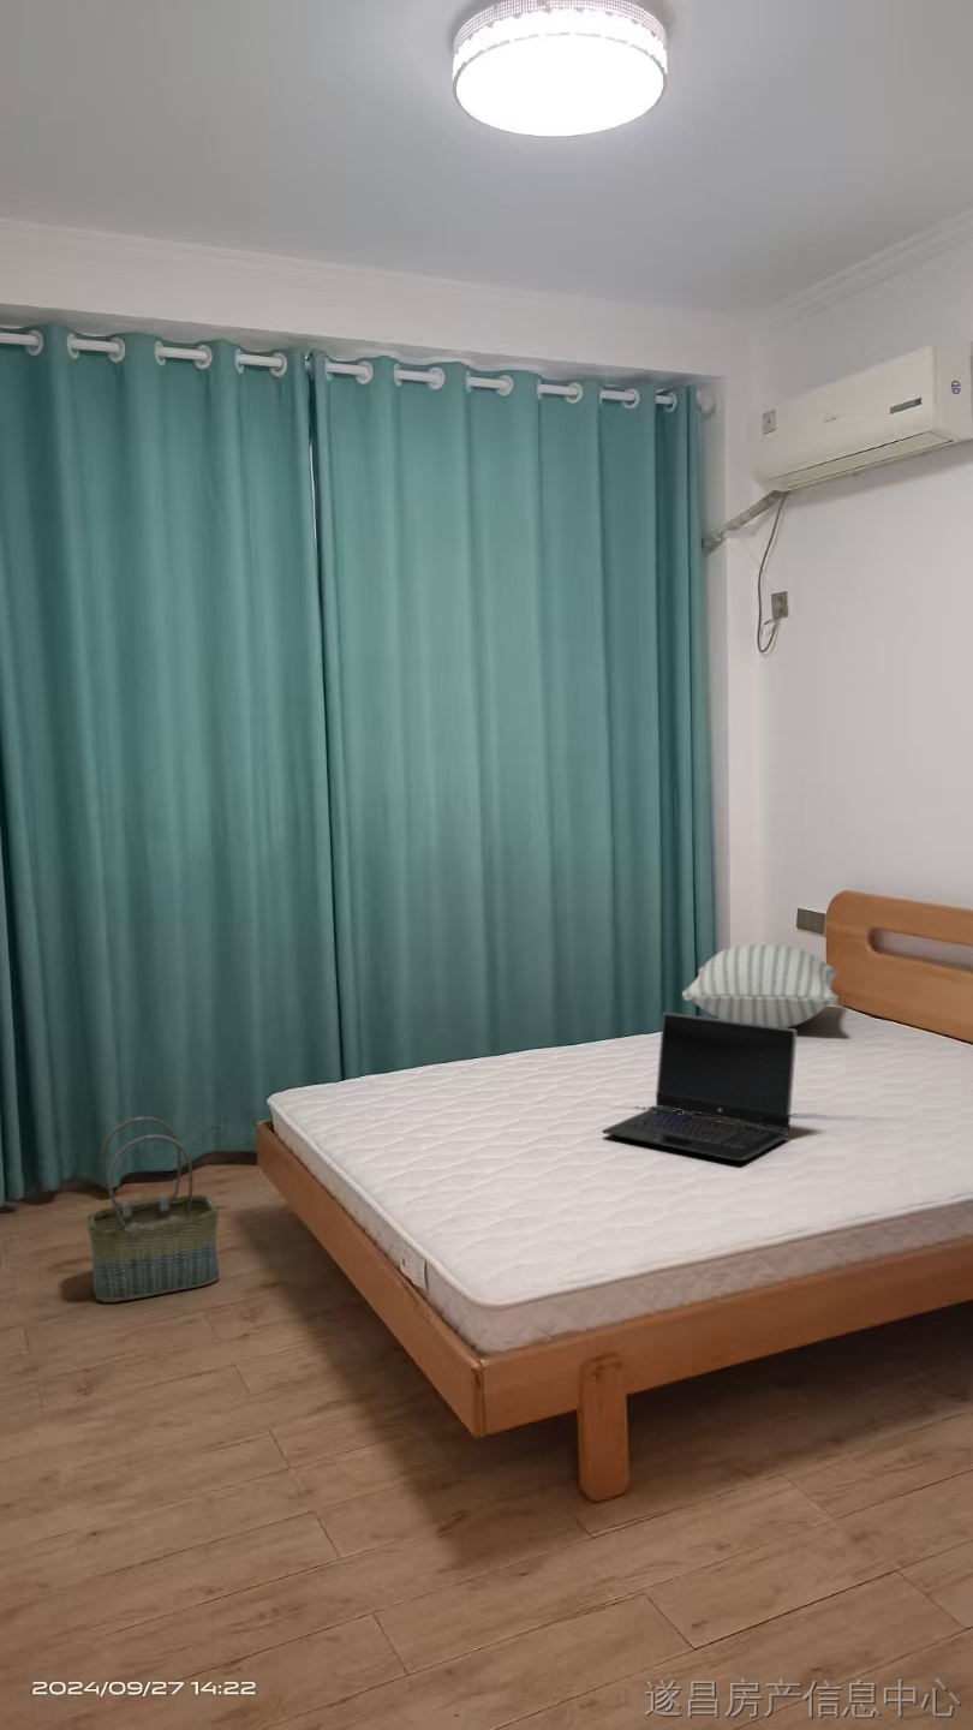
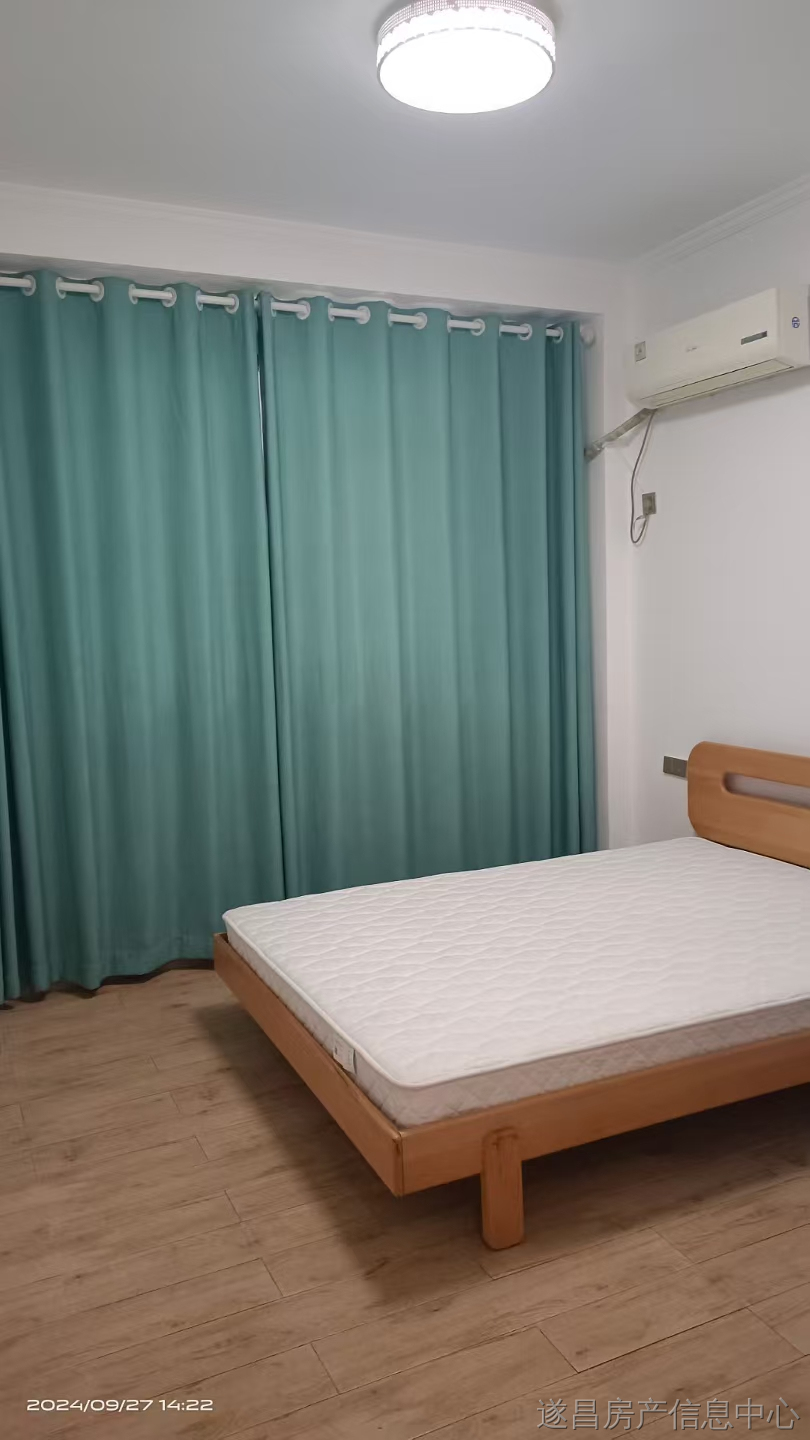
- basket [85,1116,221,1304]
- laptop computer [601,1012,798,1163]
- pillow [681,943,840,1028]
